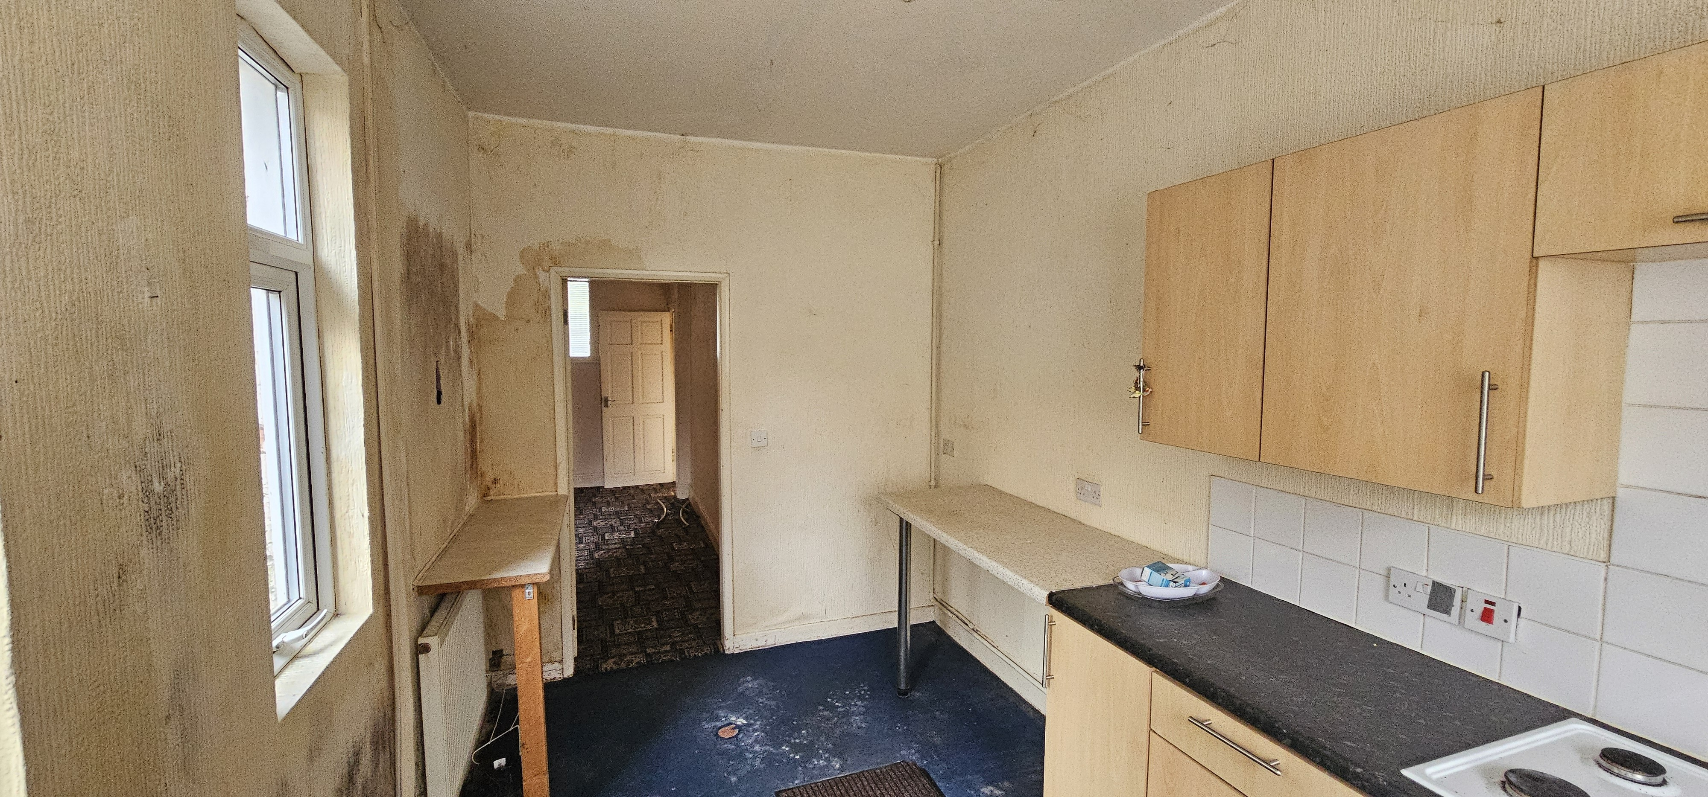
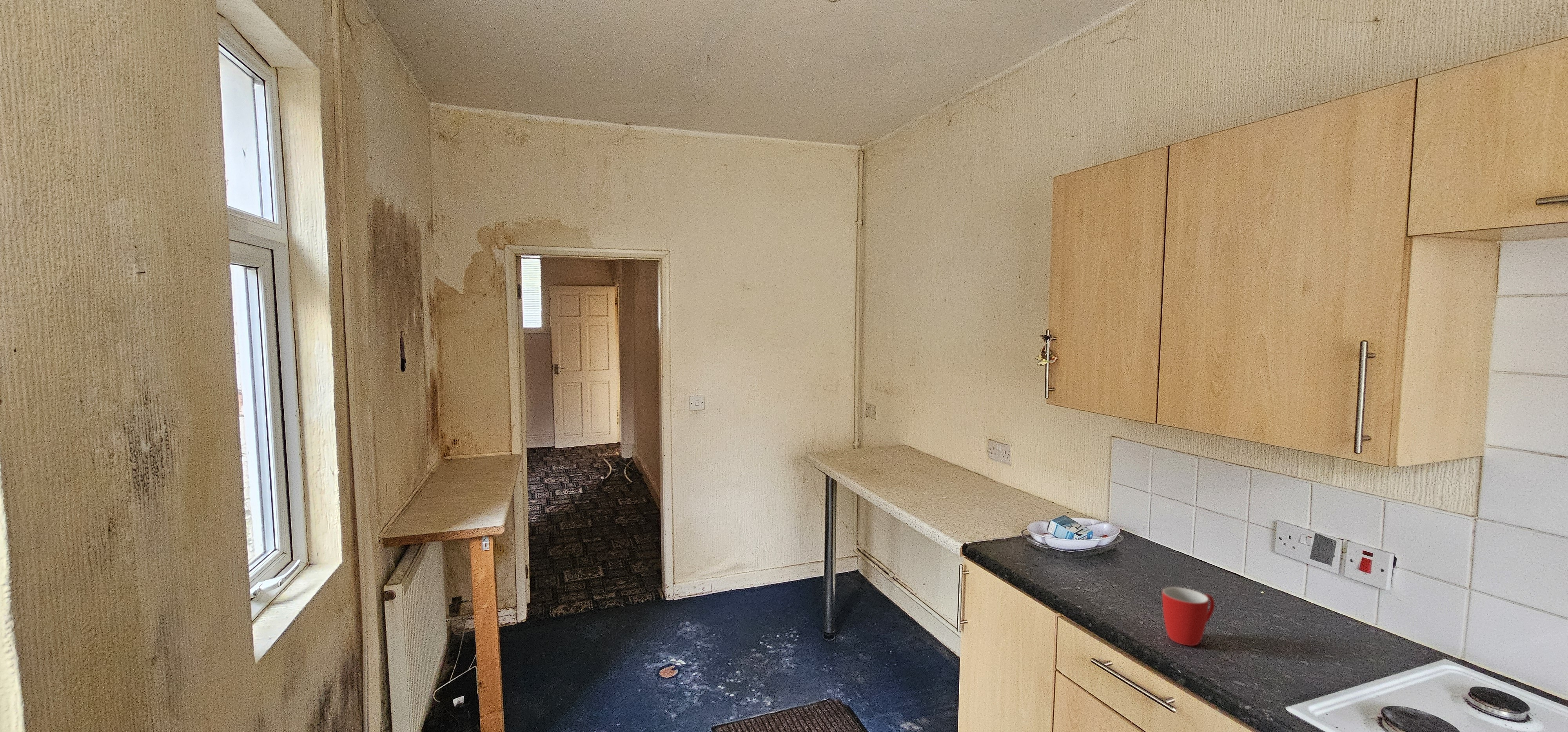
+ mug [1162,587,1215,646]
